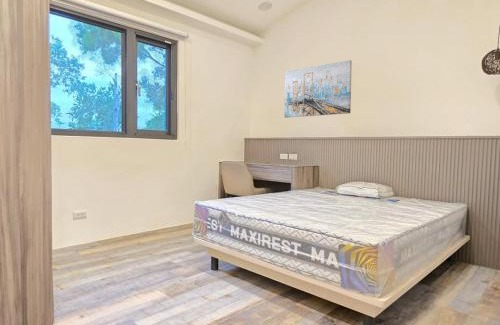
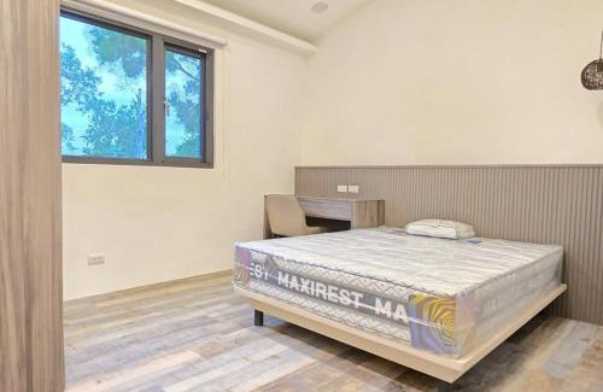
- wall art [283,59,353,119]
